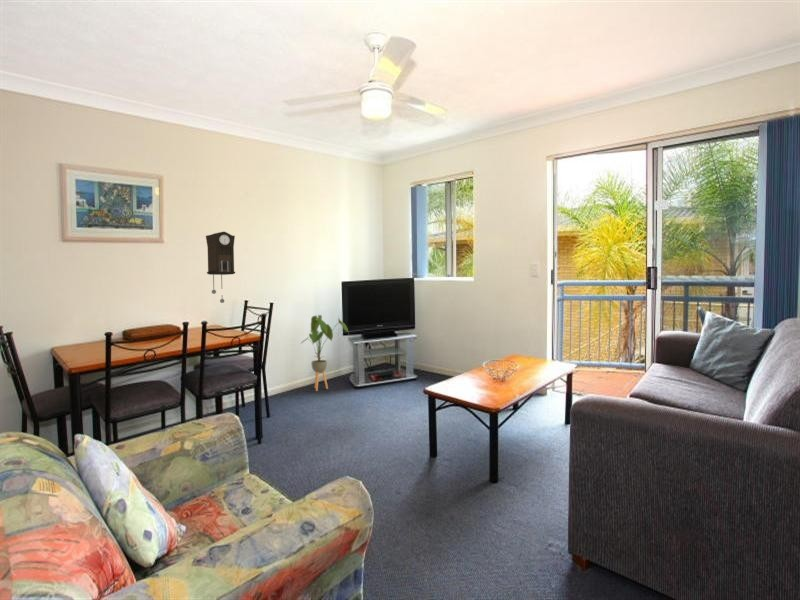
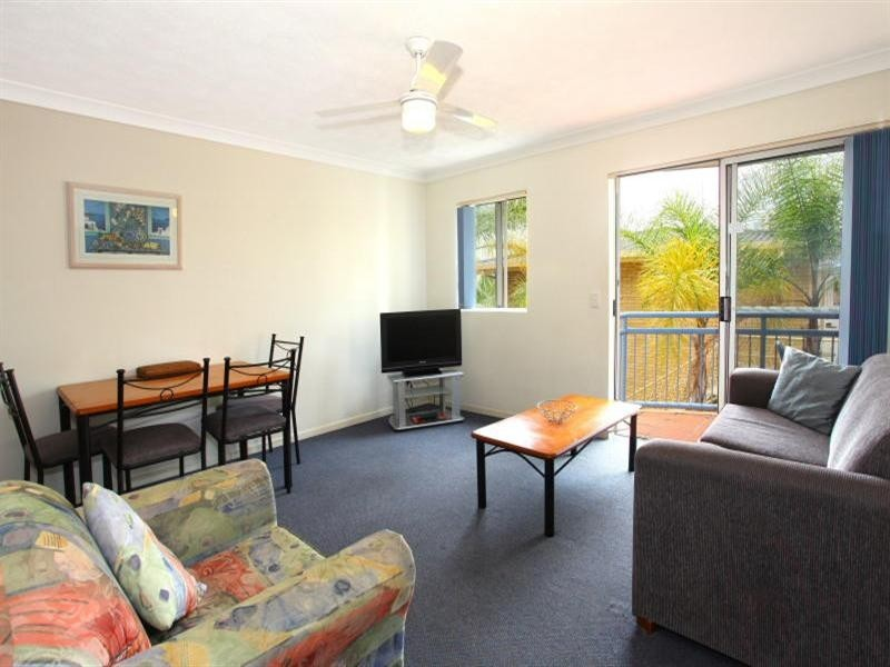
- pendulum clock [205,231,236,304]
- house plant [300,314,350,392]
